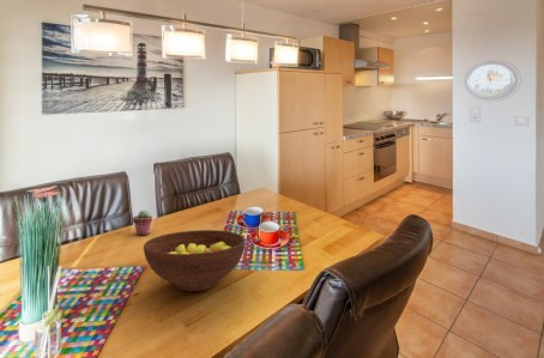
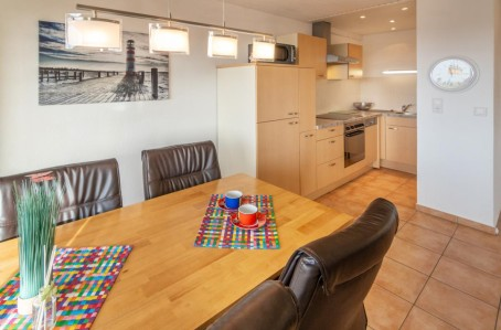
- potted succulent [132,208,153,236]
- fruit bowl [143,229,247,292]
